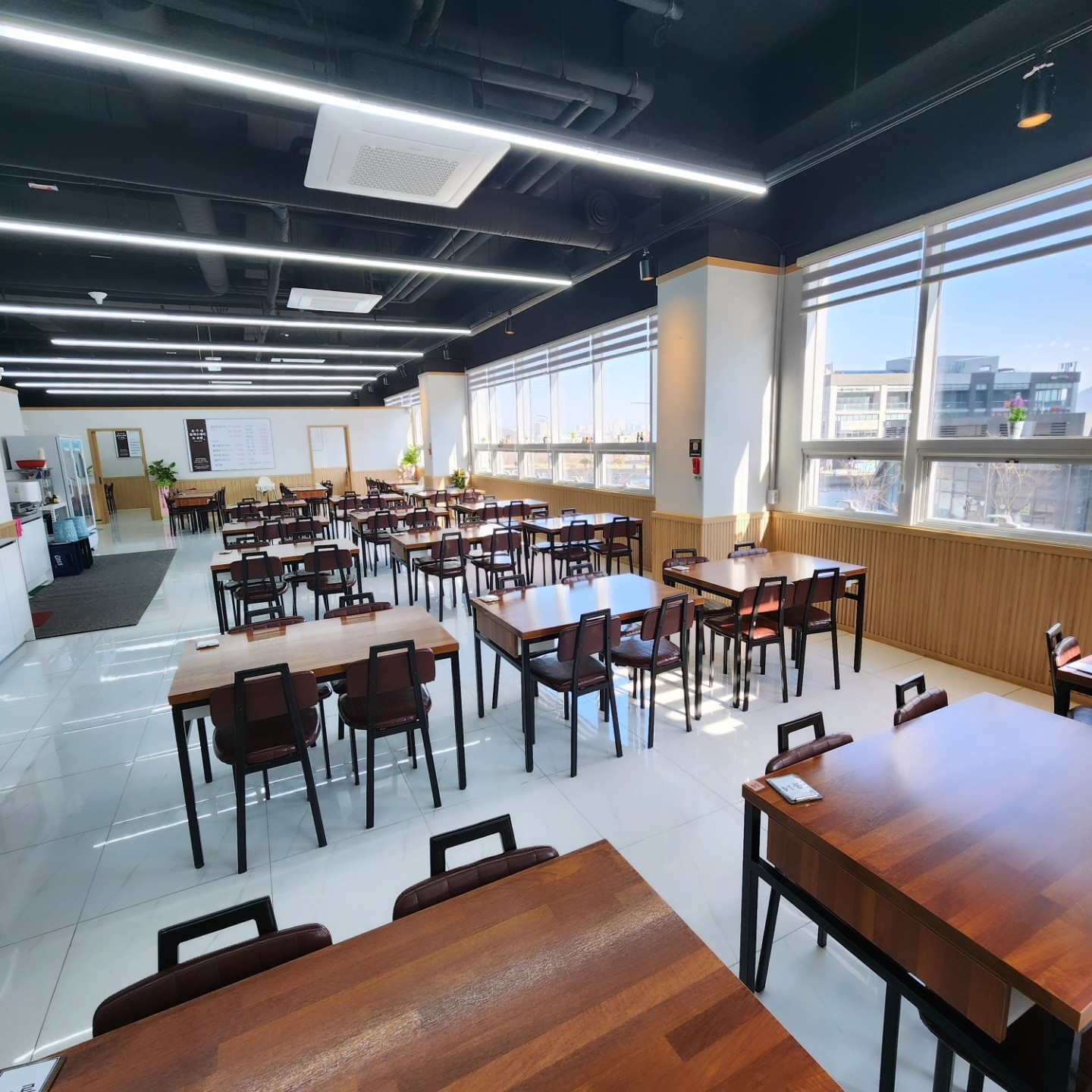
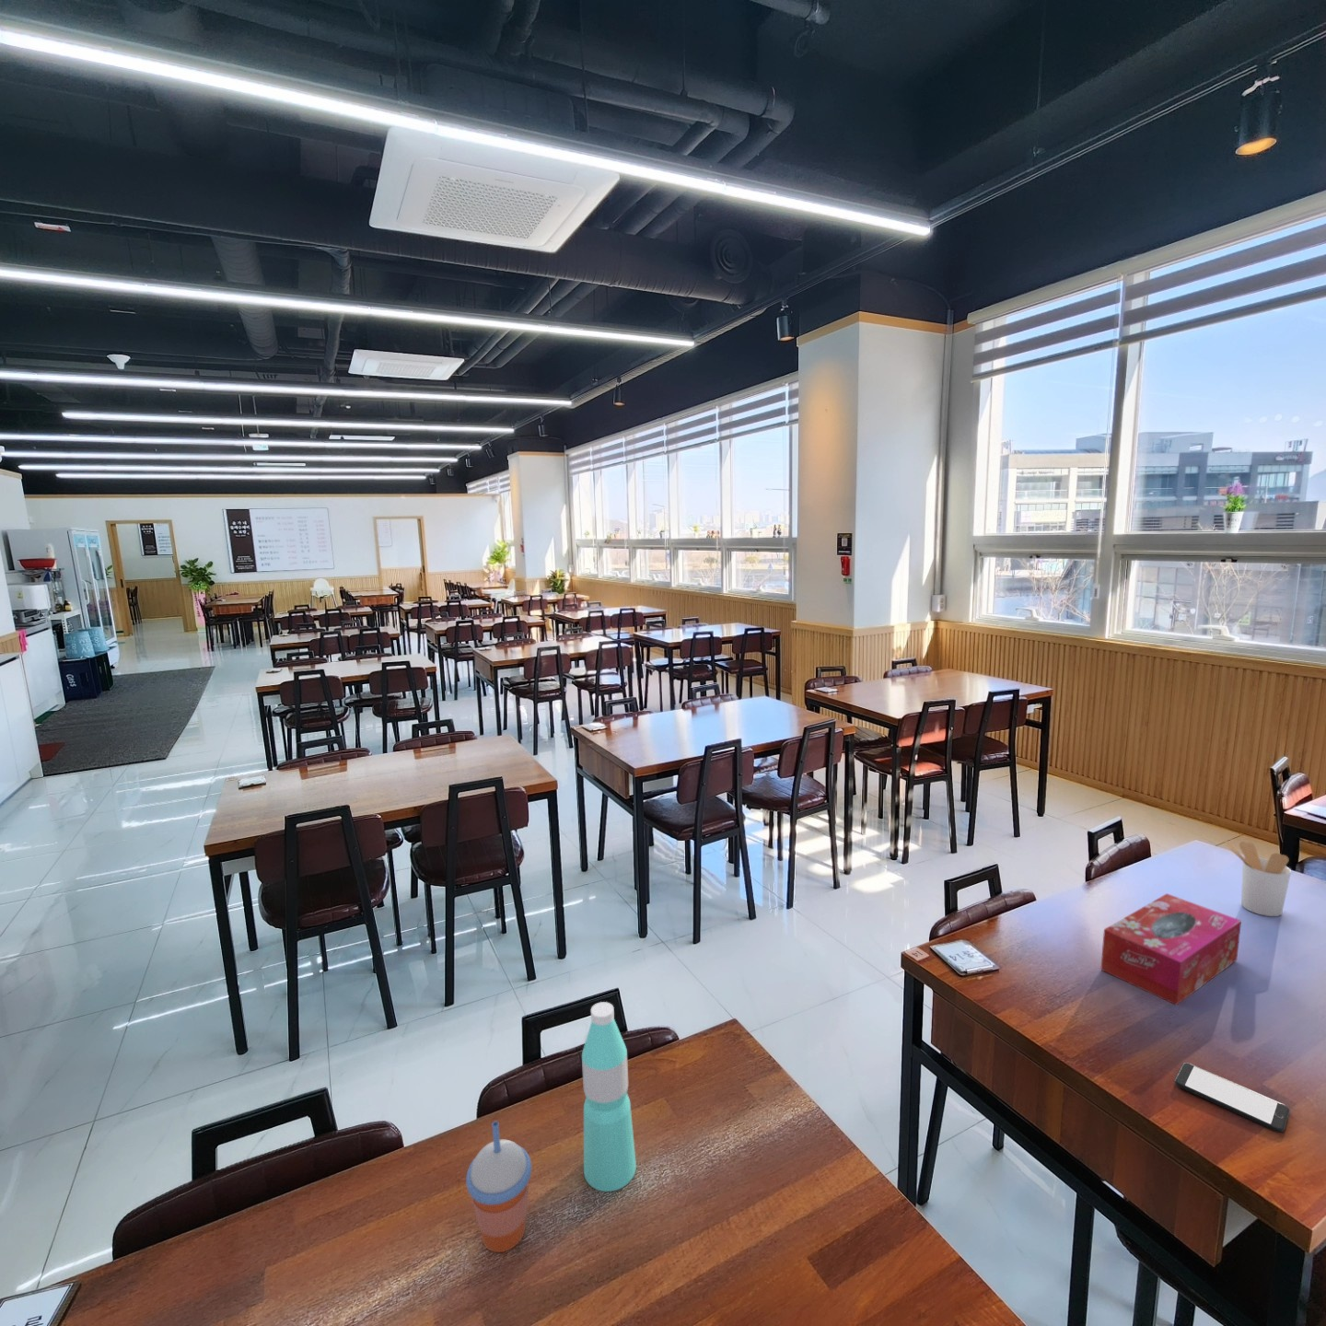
+ tissue box [1099,894,1242,1007]
+ utensil holder [1225,840,1292,917]
+ water bottle [582,1001,638,1192]
+ cup with straw [465,1121,532,1253]
+ smartphone [1173,1061,1291,1133]
